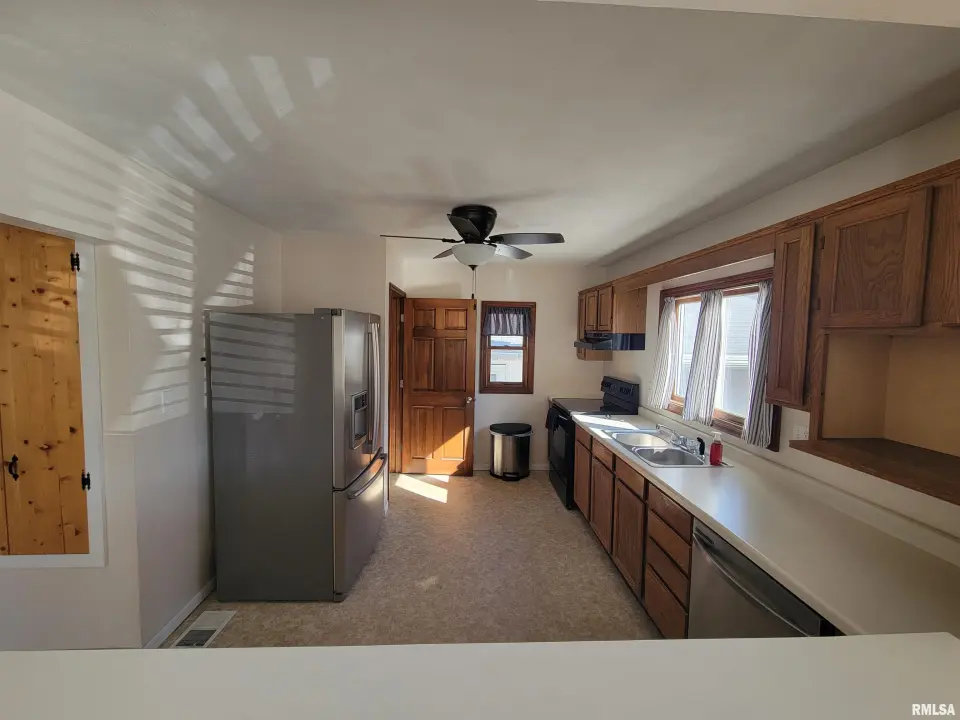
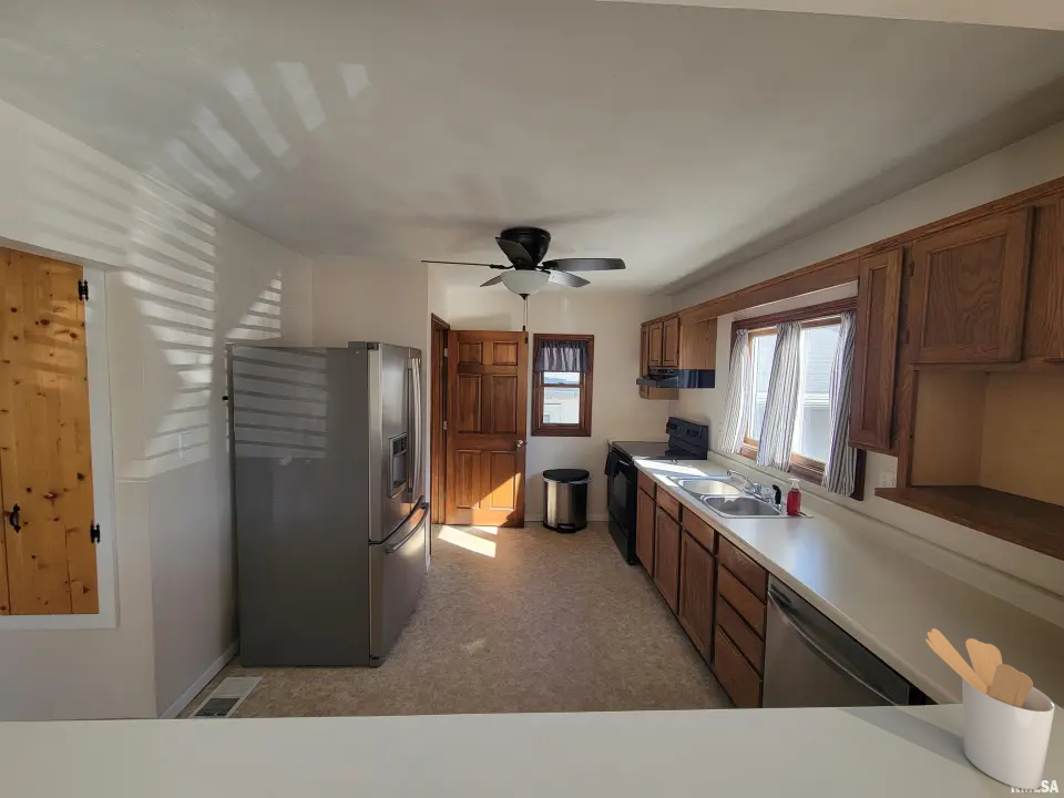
+ utensil holder [924,627,1056,790]
